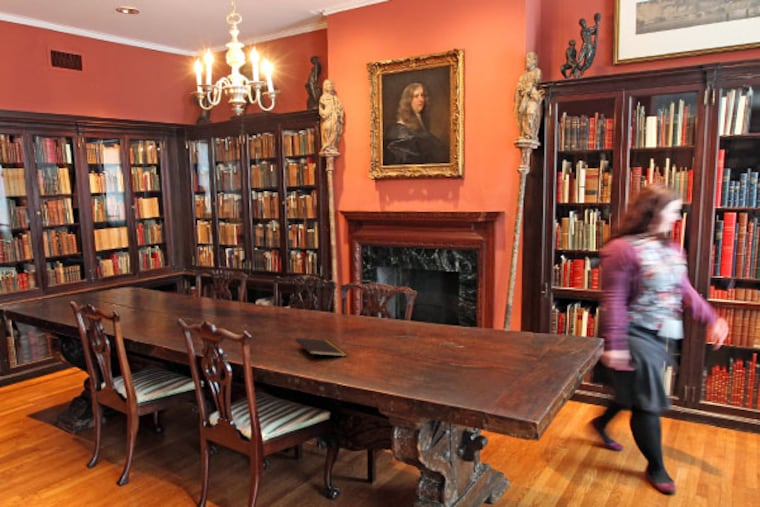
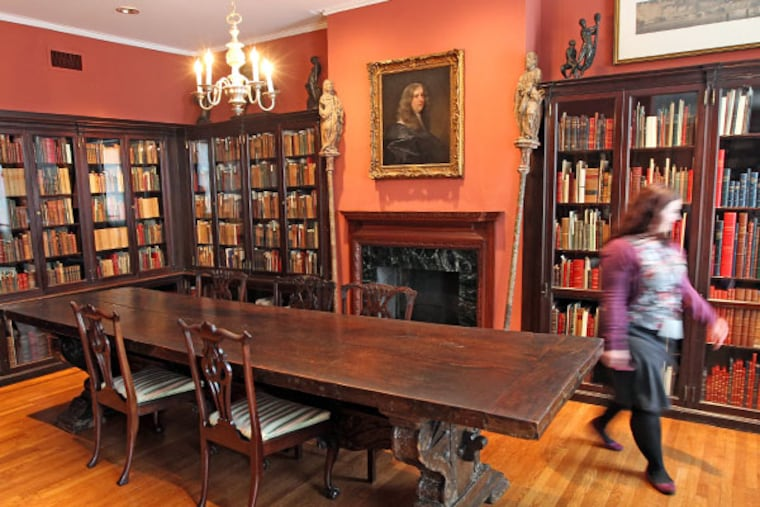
- notepad [294,337,348,363]
